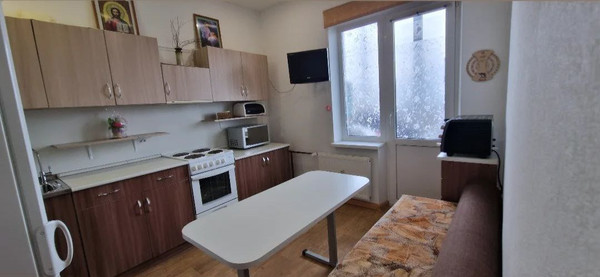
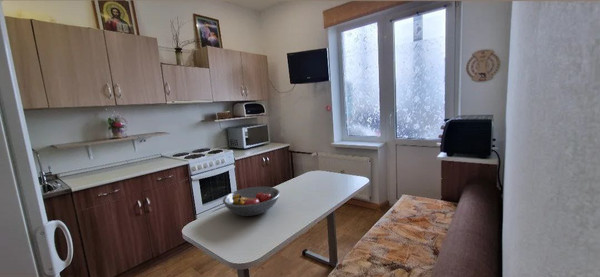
+ fruit bowl [222,186,281,217]
